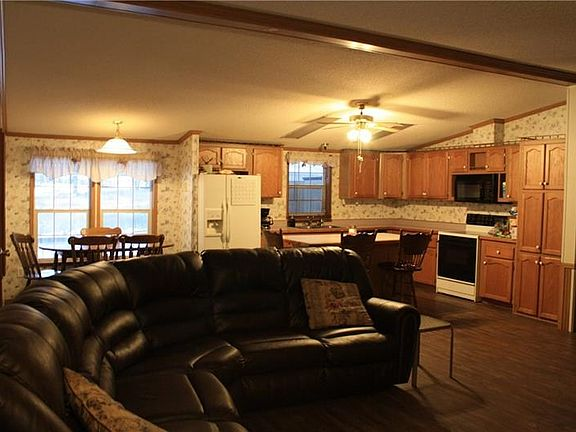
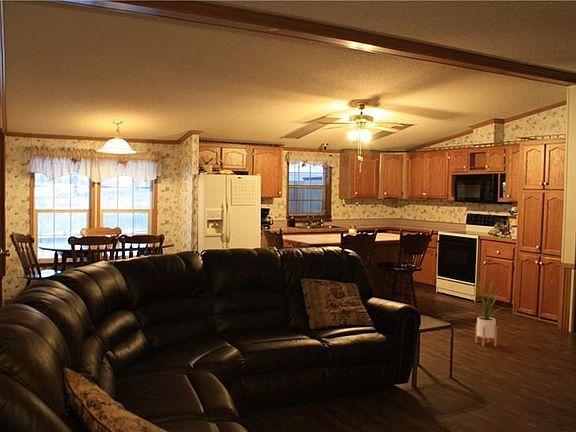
+ house plant [470,277,506,347]
